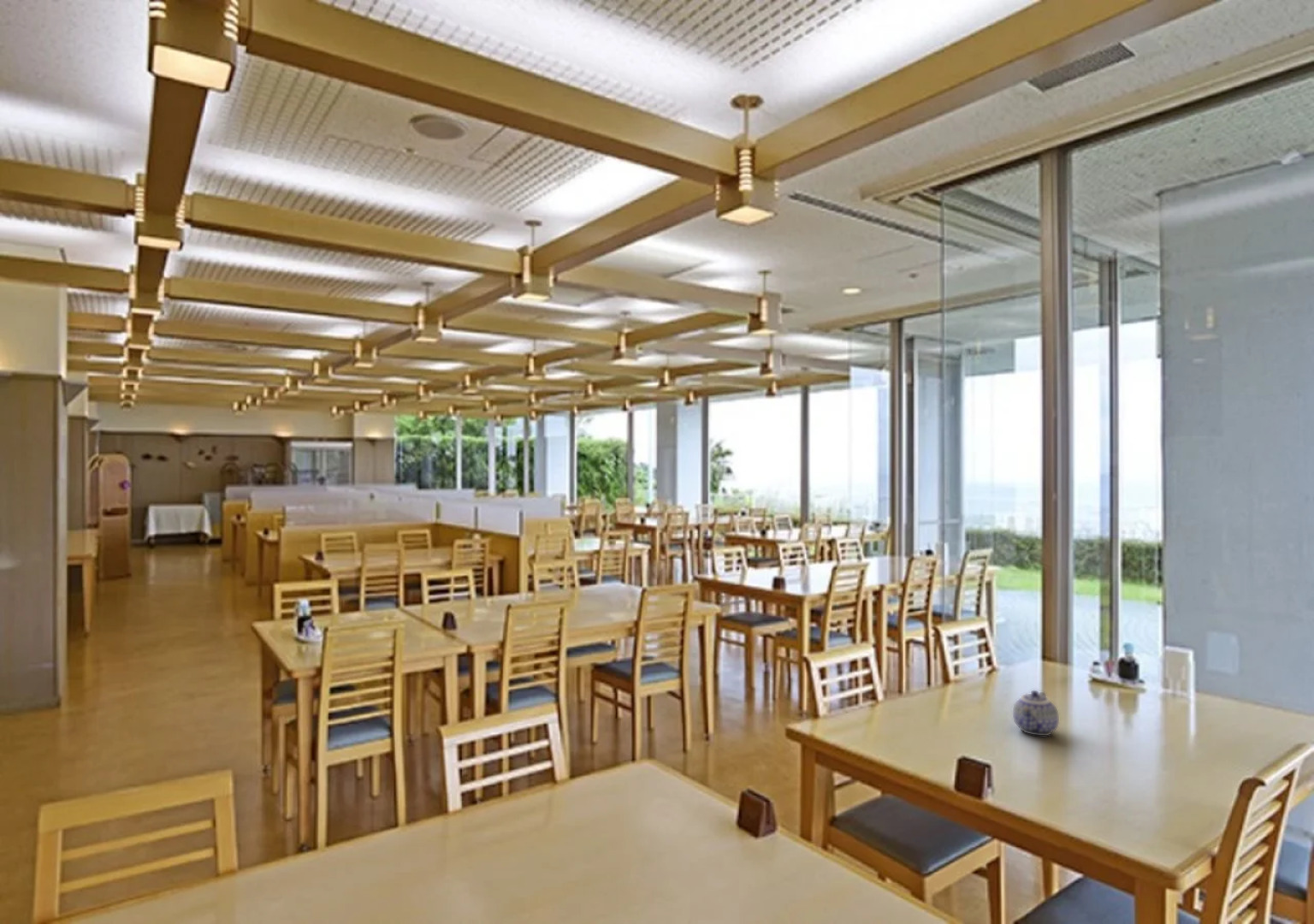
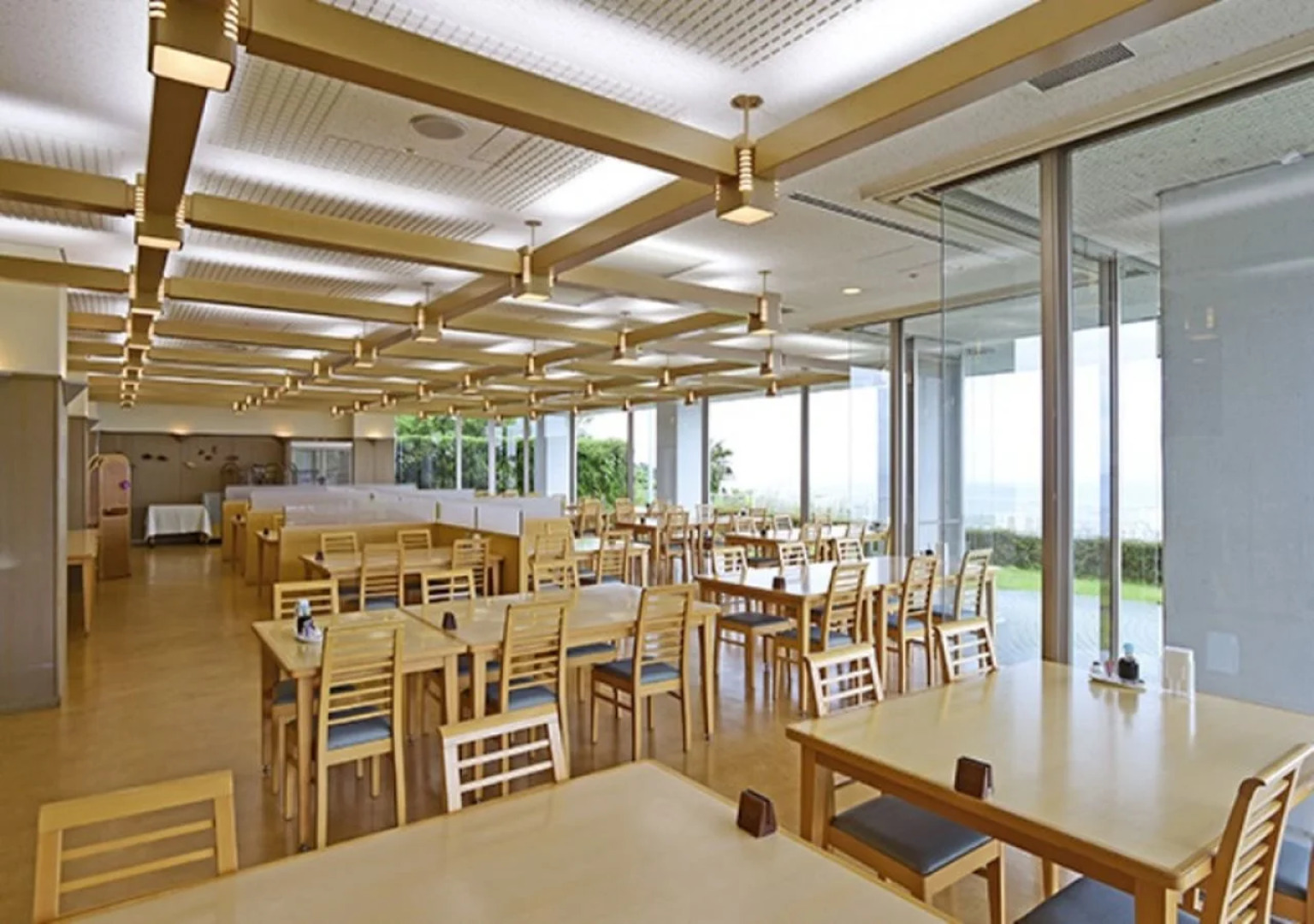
- teapot [1012,690,1060,737]
